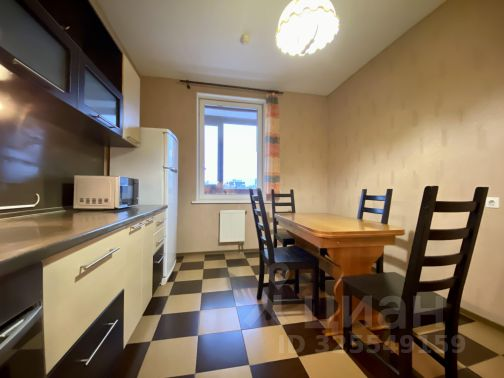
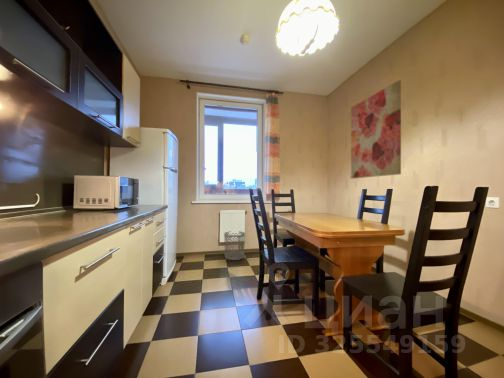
+ waste bin [223,231,246,261]
+ wall art [350,79,402,180]
